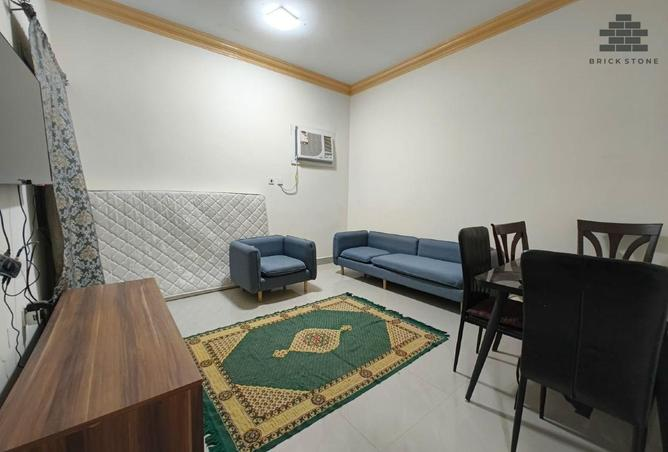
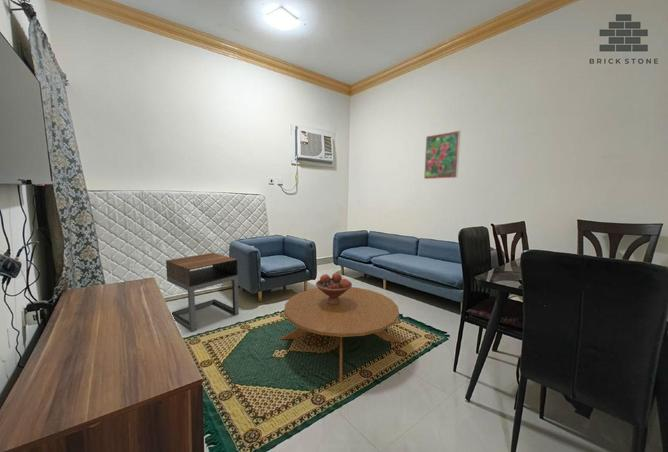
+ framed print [423,130,461,180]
+ coffee table [279,286,402,383]
+ fruit bowl [315,272,353,304]
+ nightstand [165,252,240,332]
